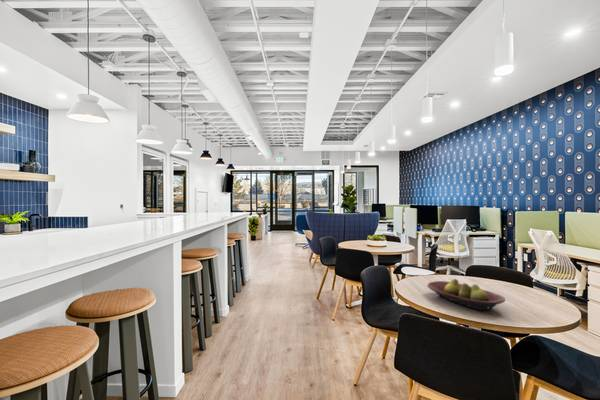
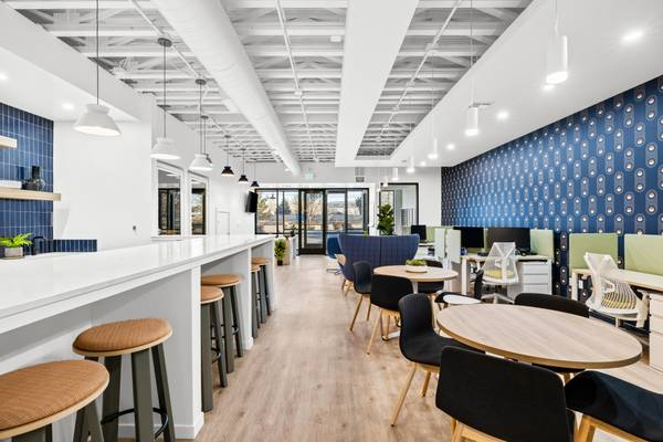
- fruit bowl [426,278,506,311]
